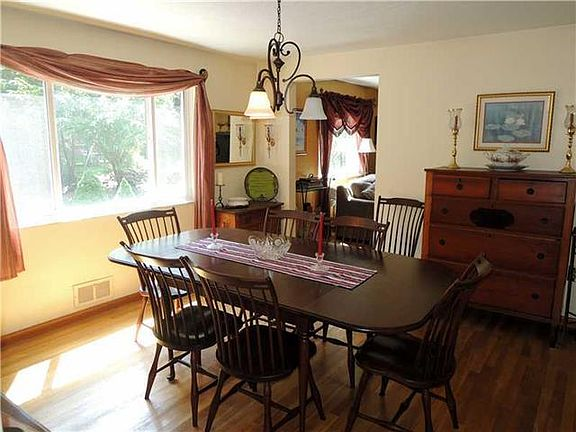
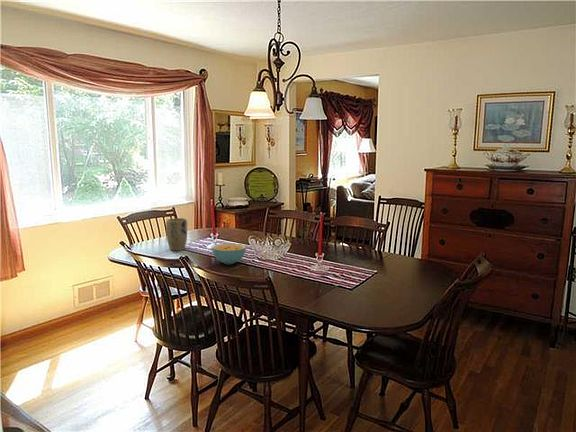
+ cereal bowl [211,243,247,265]
+ plant pot [165,217,188,252]
